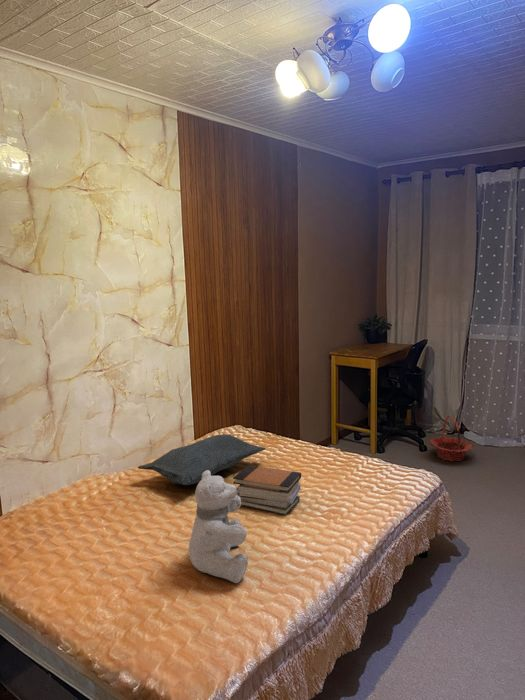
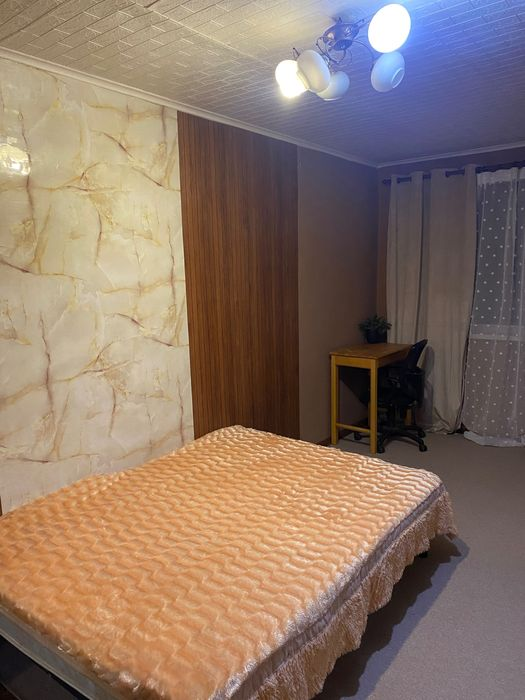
- basket [428,415,475,462]
- book stack [232,464,302,516]
- teddy bear [188,470,249,584]
- cushion [137,433,267,486]
